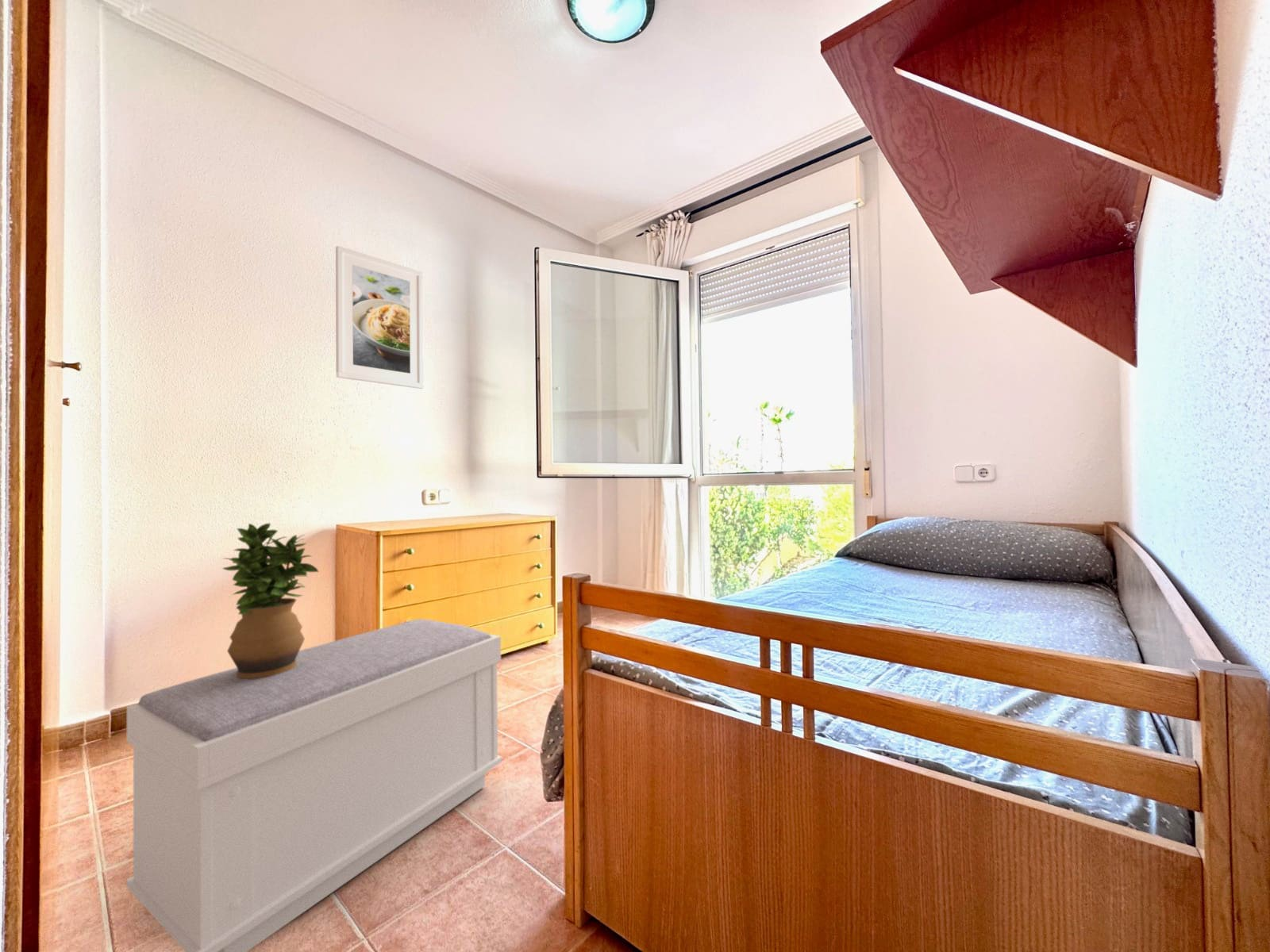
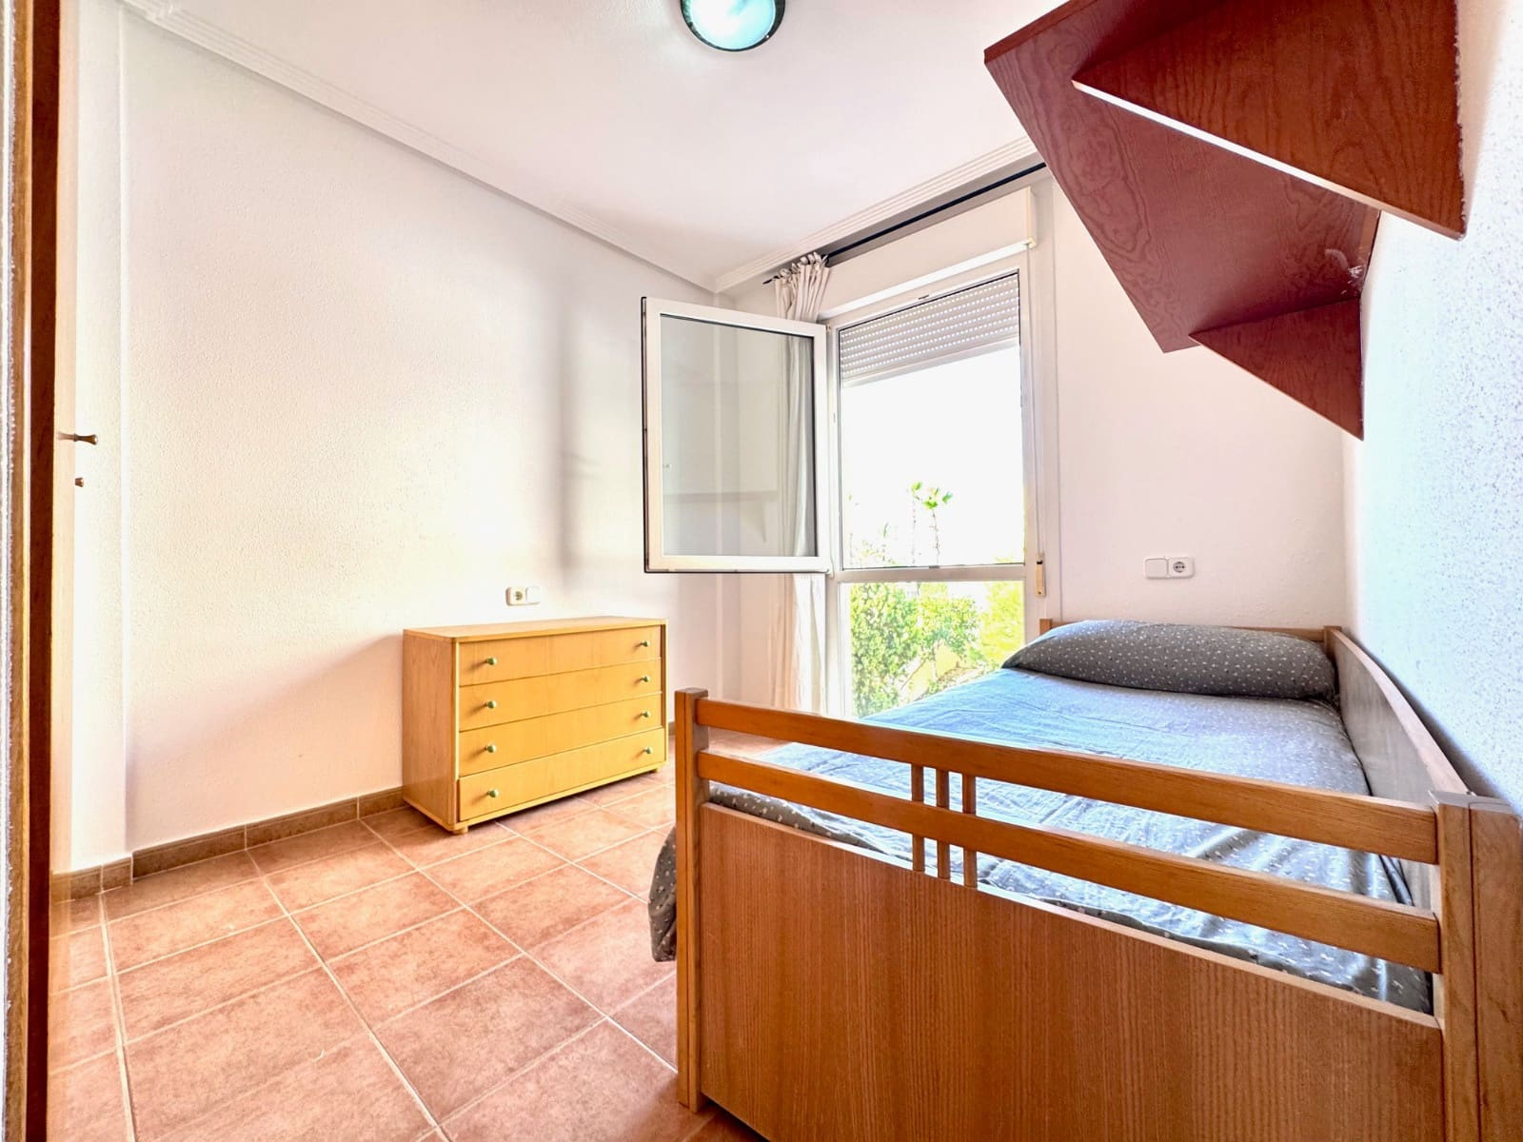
- potted plant [221,522,319,678]
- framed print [335,245,425,390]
- bench [125,618,502,952]
